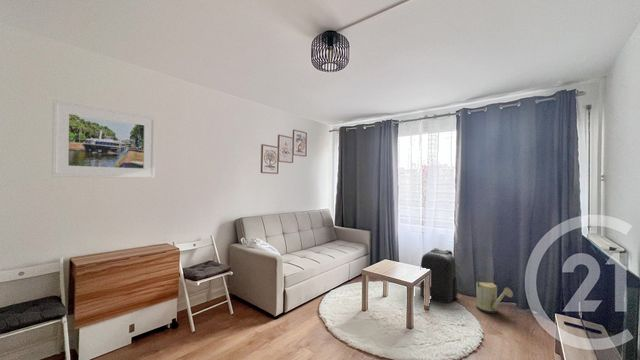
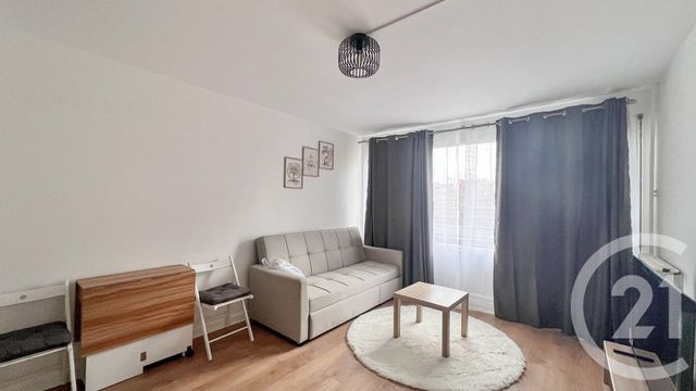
- backpack [419,247,459,304]
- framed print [51,99,157,179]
- watering can [475,274,514,315]
